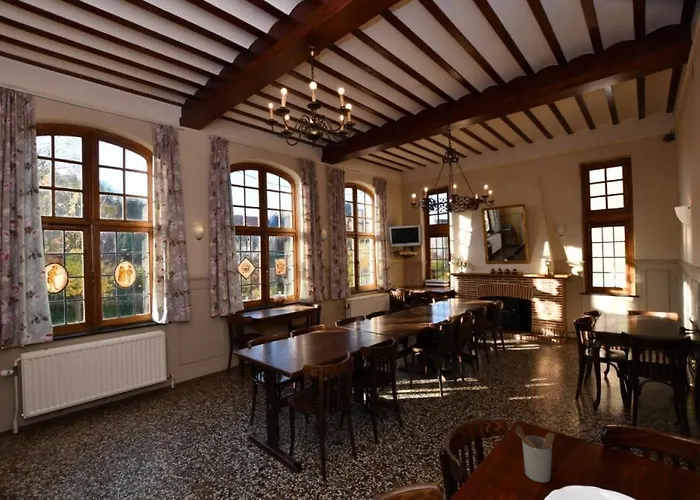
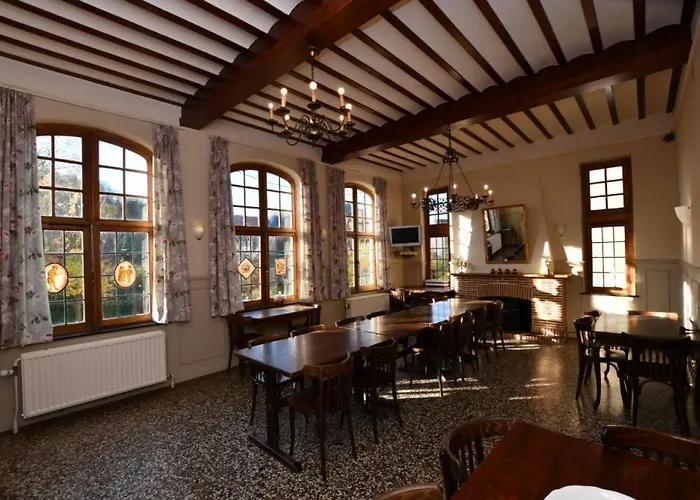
- utensil holder [515,425,556,483]
